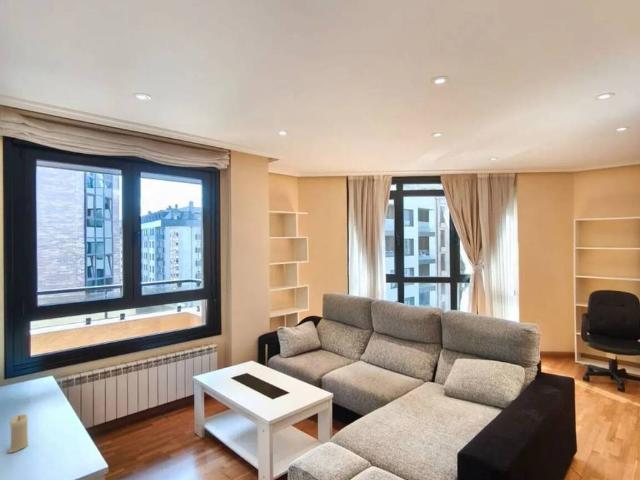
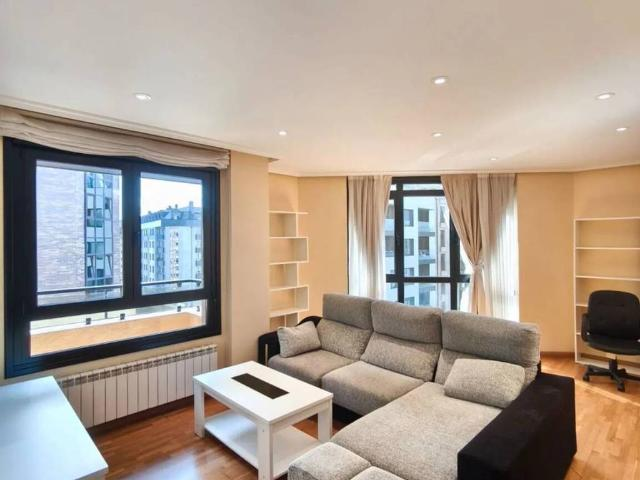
- candle [7,413,29,454]
